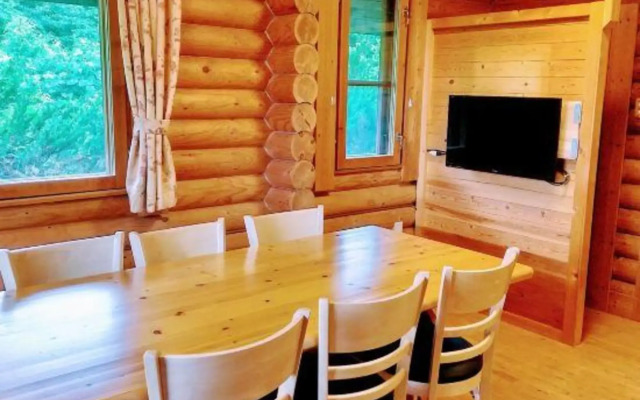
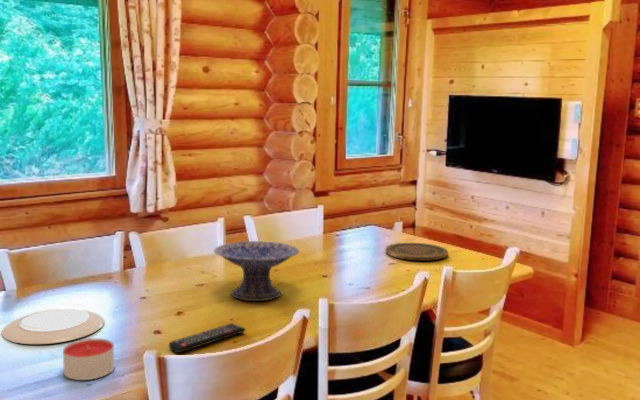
+ plate [1,308,105,345]
+ remote control [168,322,246,354]
+ decorative bowl [213,240,300,302]
+ plate [385,242,449,262]
+ candle [62,338,115,381]
